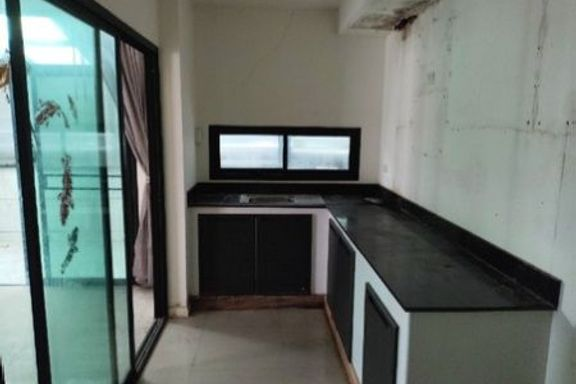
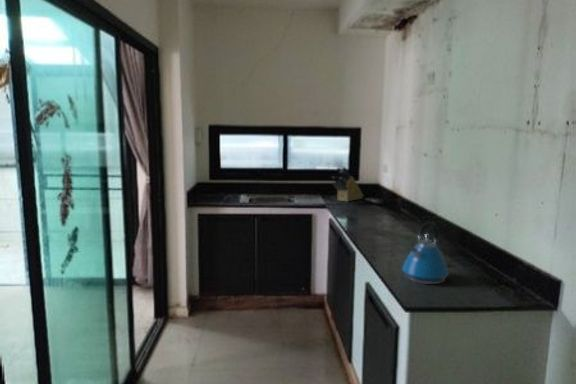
+ kettle [401,221,450,285]
+ knife block [331,166,365,203]
